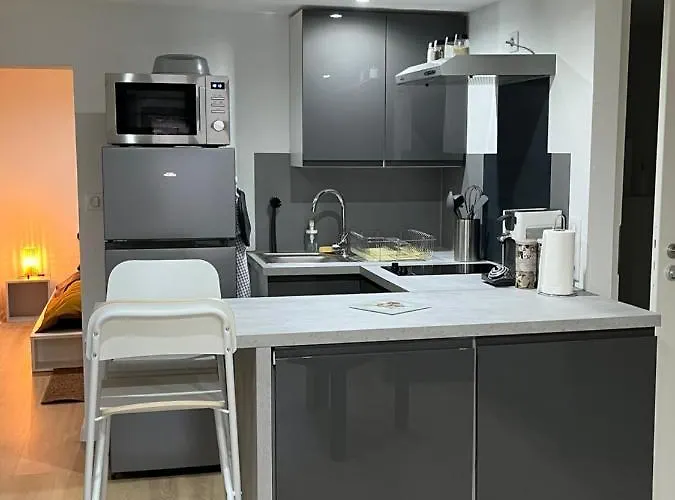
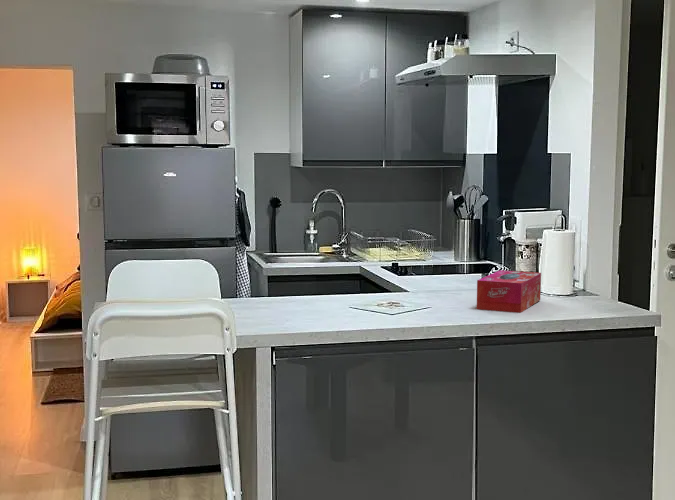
+ tissue box [476,269,542,314]
